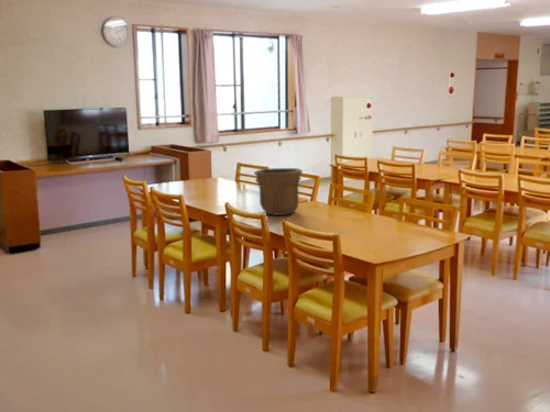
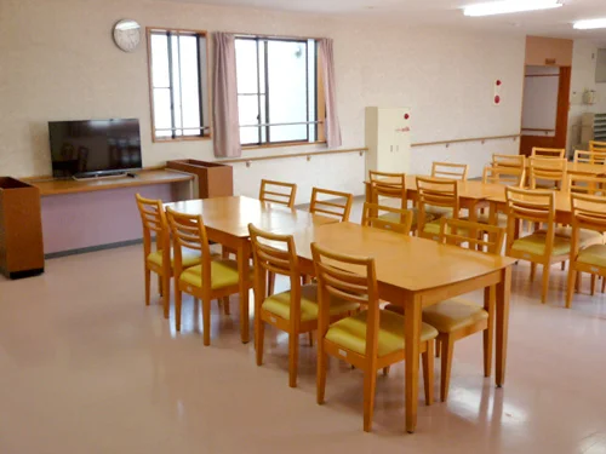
- flower pot [253,167,304,216]
